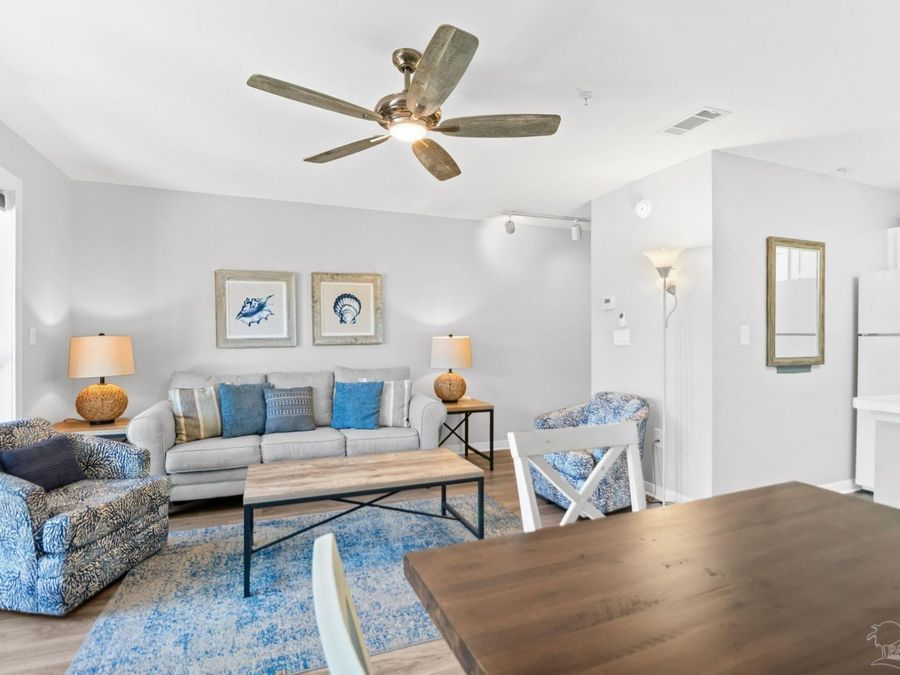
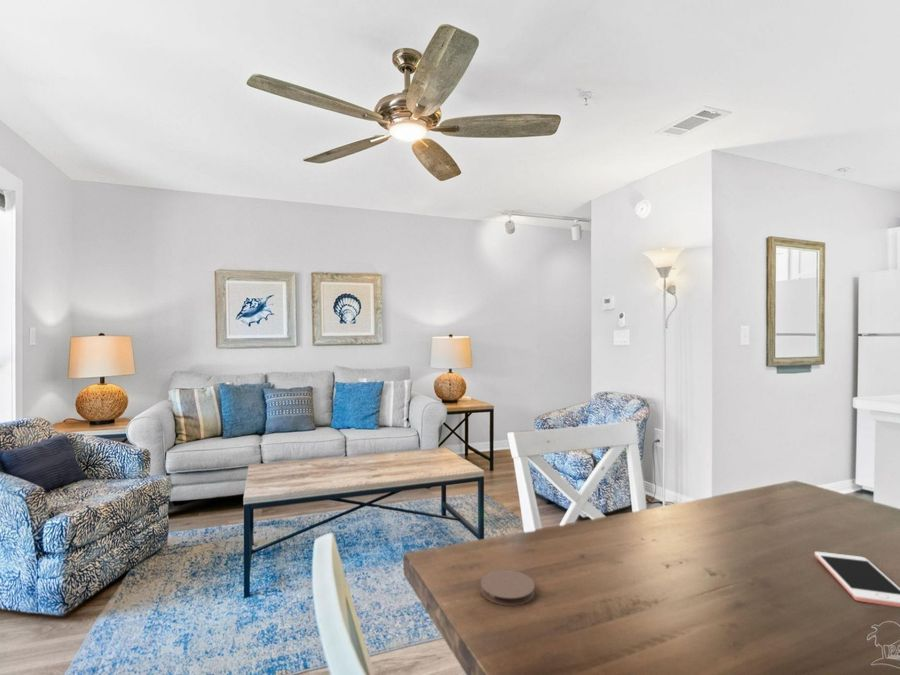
+ coaster [480,569,536,607]
+ cell phone [814,551,900,608]
